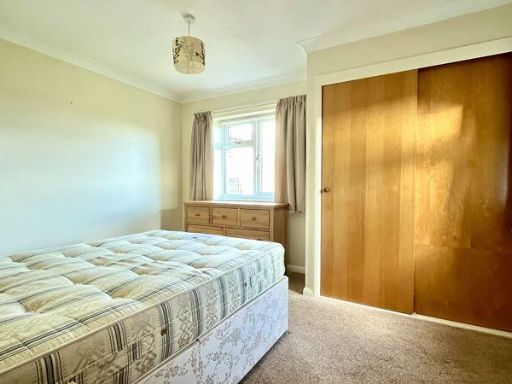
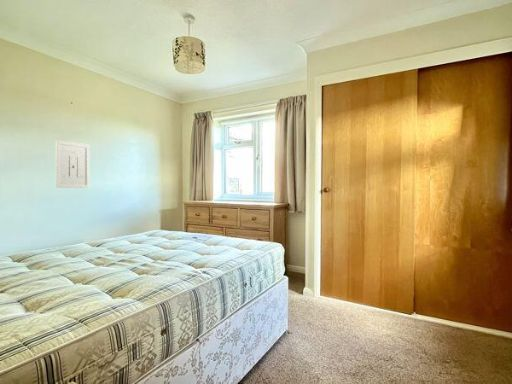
+ wall art [55,139,90,189]
